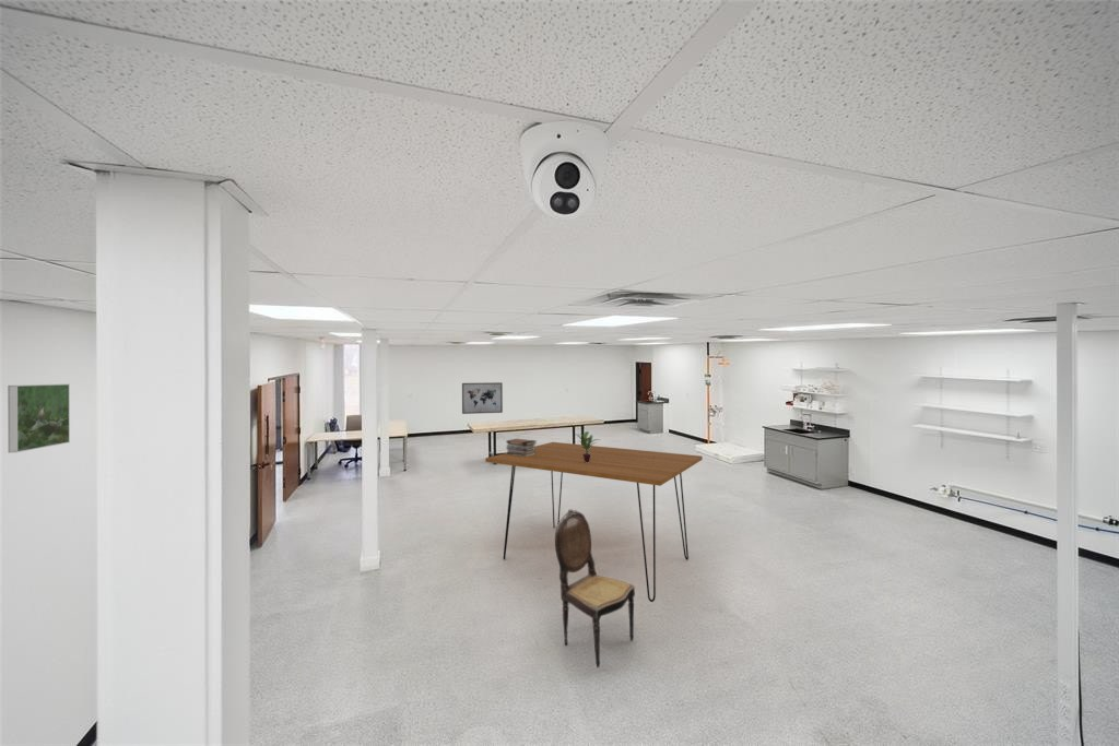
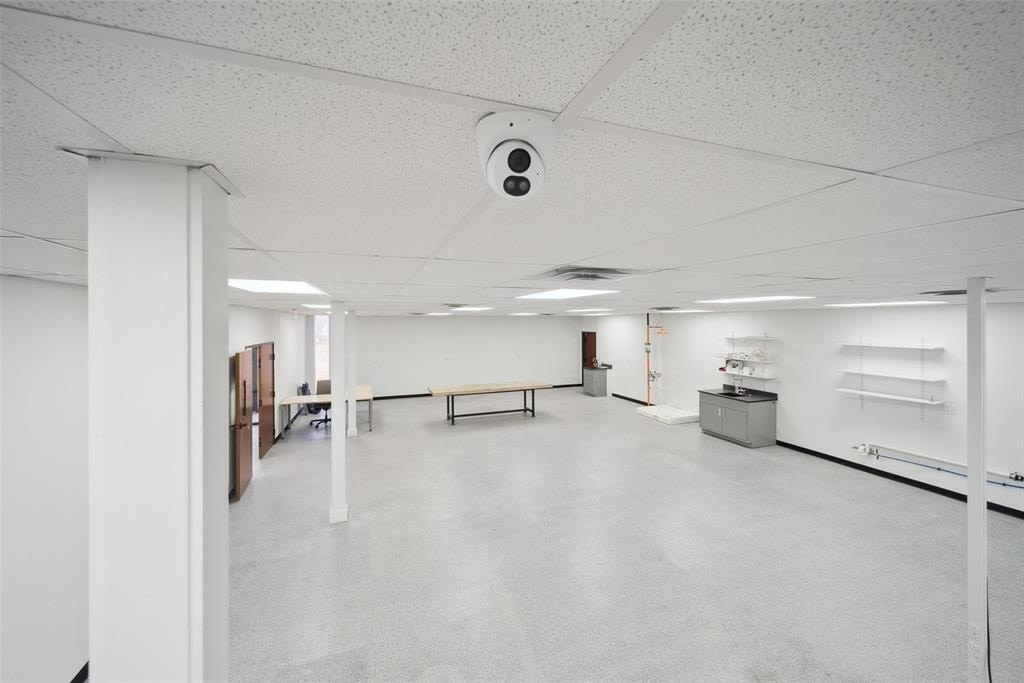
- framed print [7,383,71,454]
- potted plant [573,430,601,463]
- wall art [461,381,504,415]
- dining chair [554,508,636,668]
- dining table [484,441,704,603]
- book stack [505,438,538,457]
